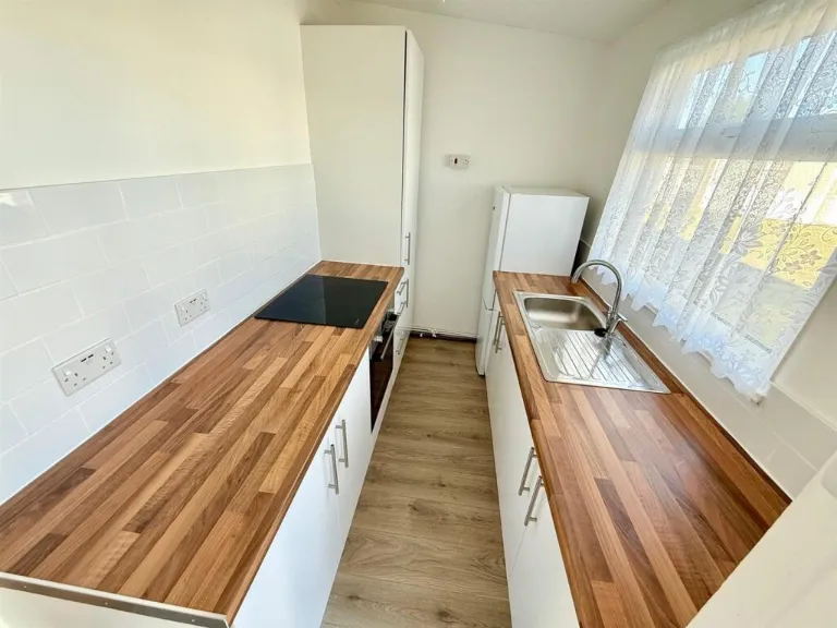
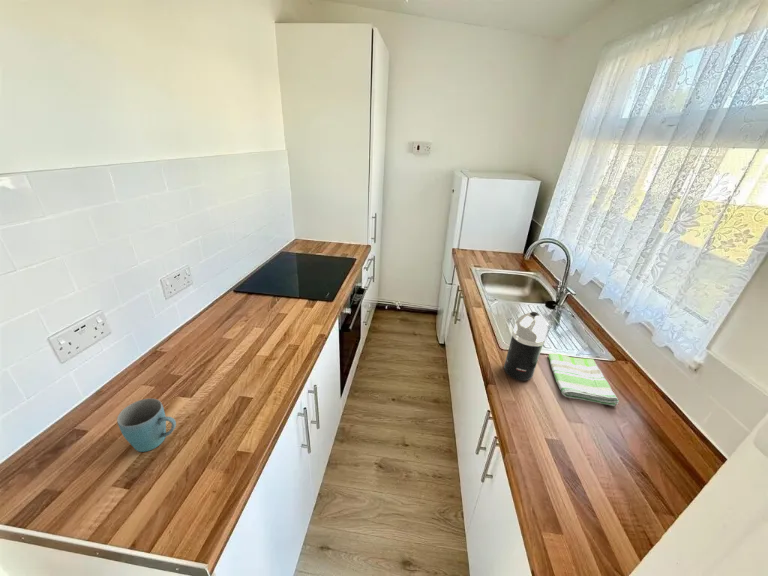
+ spray bottle [503,311,548,382]
+ mug [116,397,177,453]
+ dish towel [547,353,620,407]
